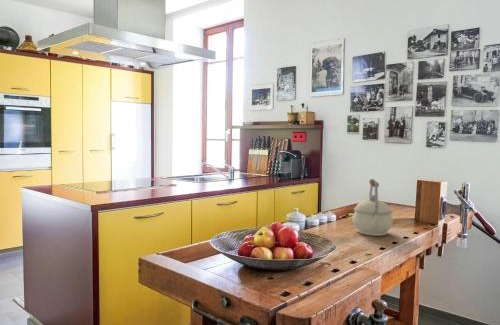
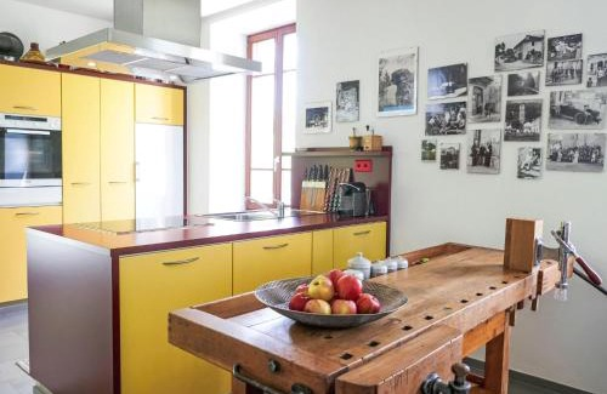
- kettle [352,178,394,237]
